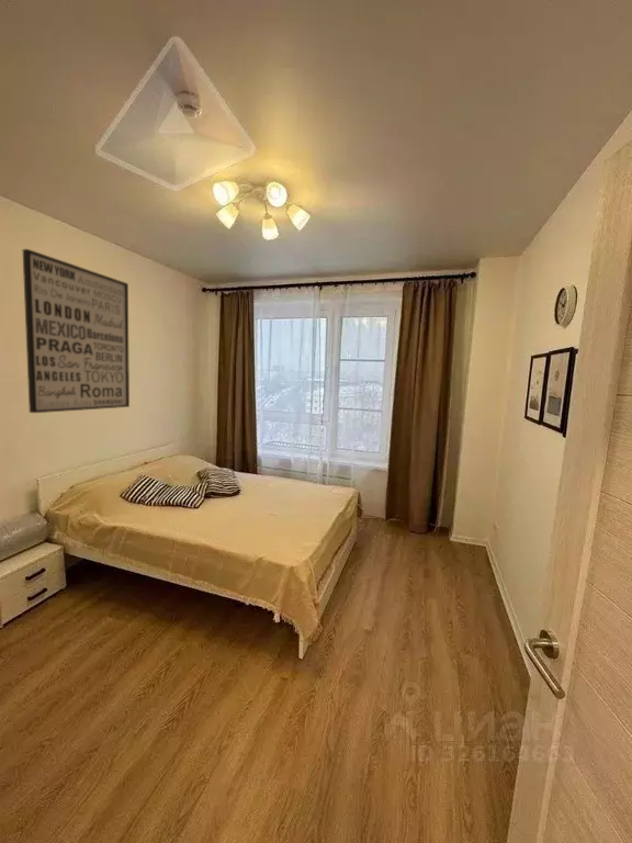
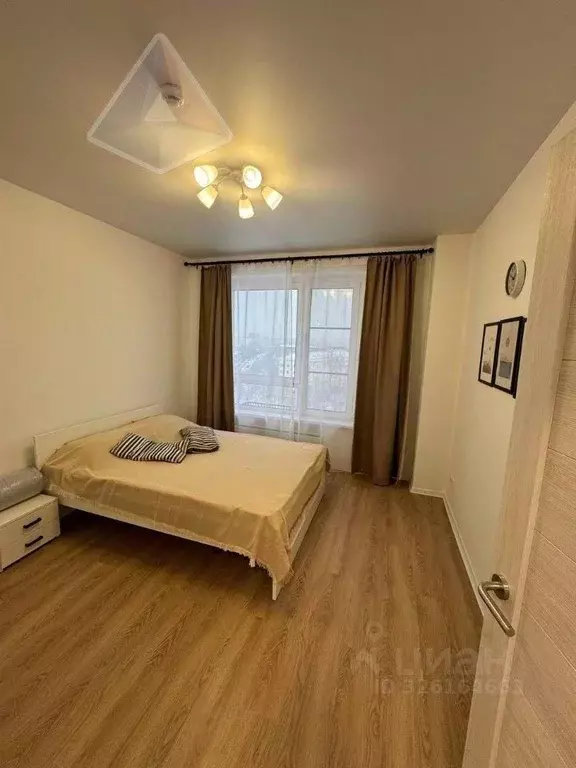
- wall art [22,248,131,414]
